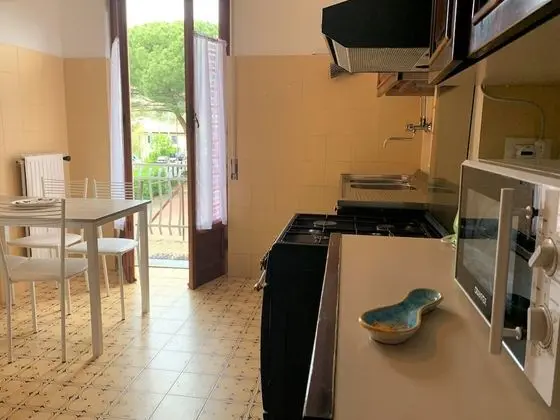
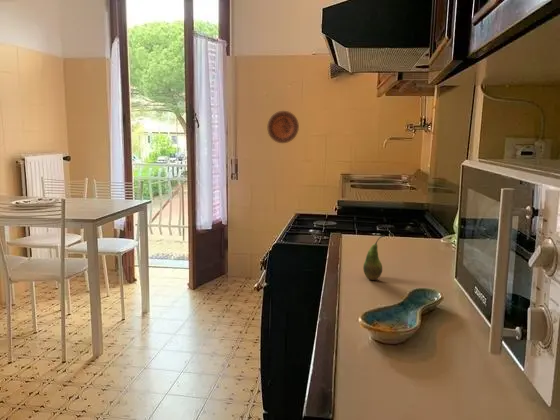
+ decorative plate [266,110,300,144]
+ fruit [362,234,386,281]
